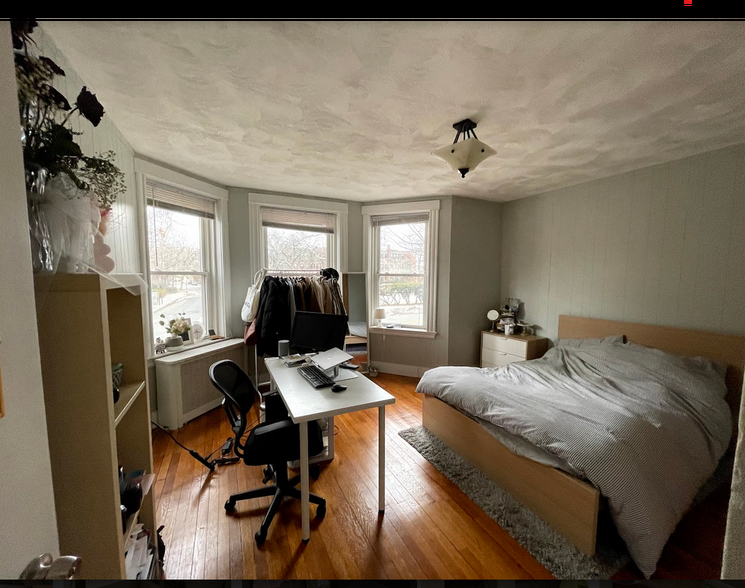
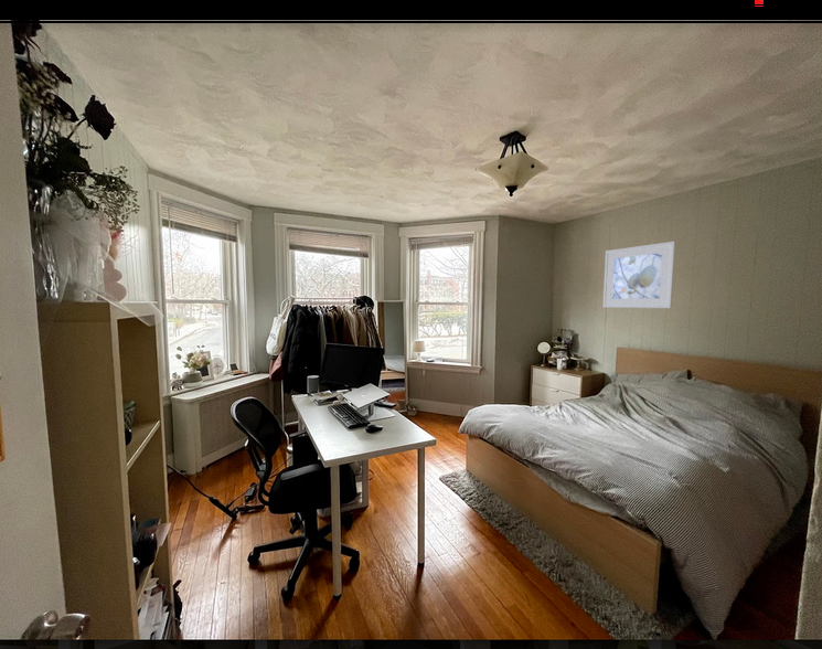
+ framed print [602,241,676,309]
